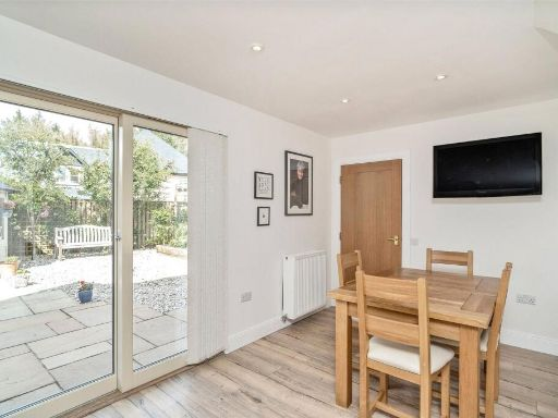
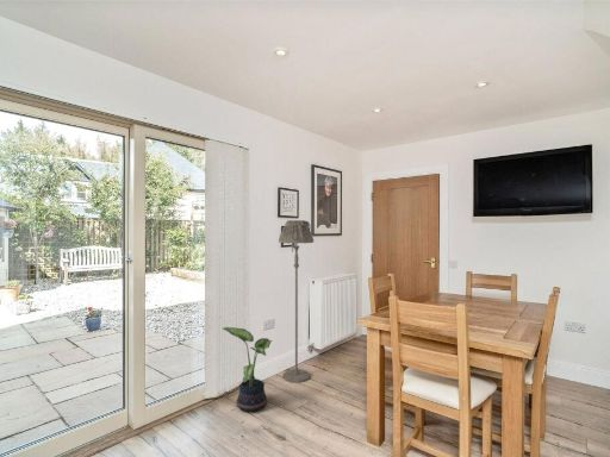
+ potted plant [222,326,273,413]
+ floor lamp [278,219,315,383]
